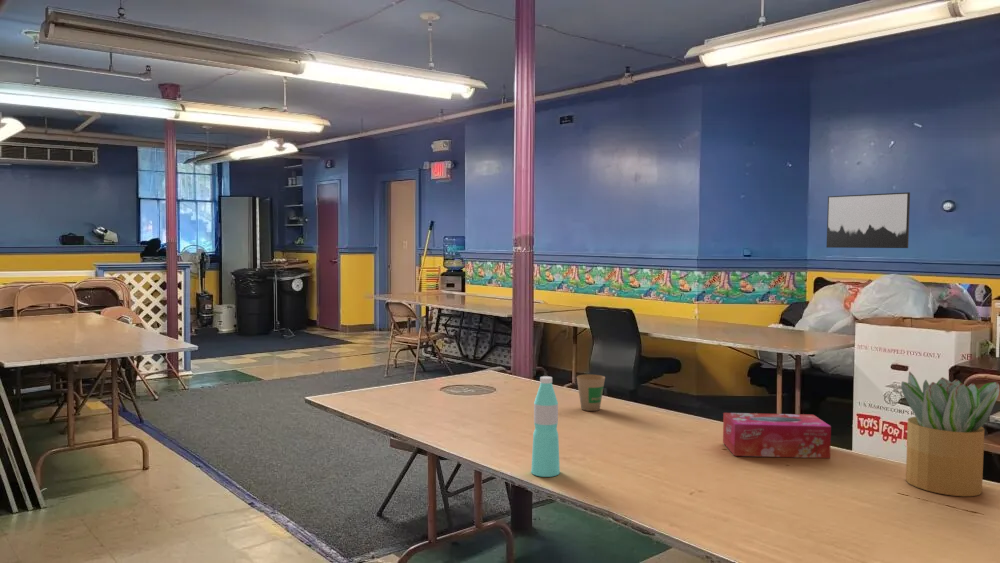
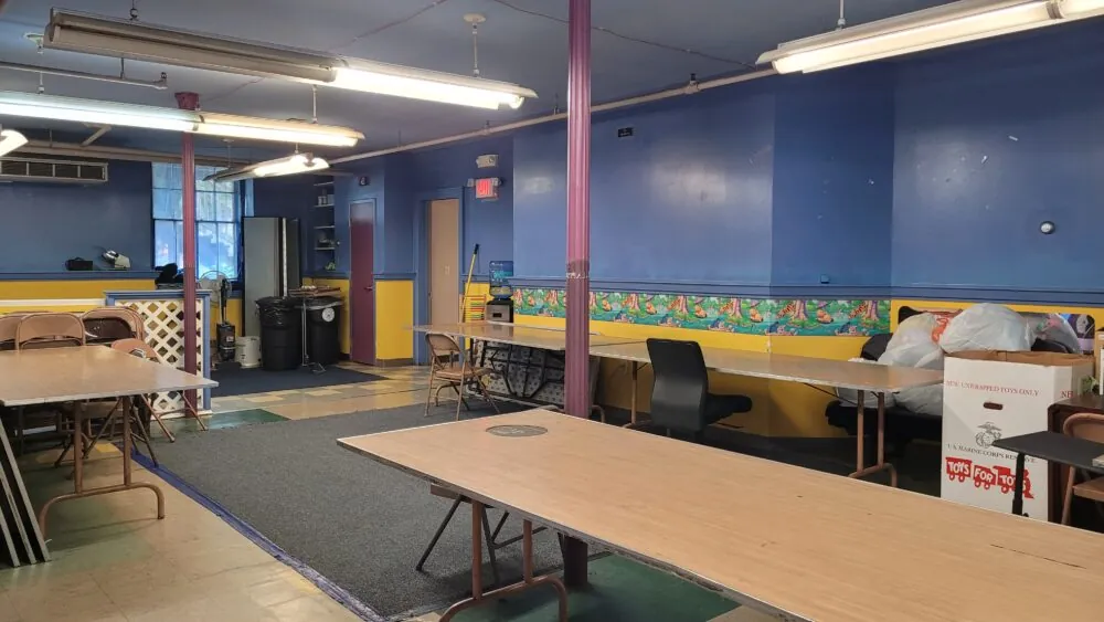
- wall art [825,191,911,249]
- potted plant [900,371,1000,497]
- tissue box [722,412,832,459]
- water bottle [530,375,561,478]
- paper cup [576,373,606,412]
